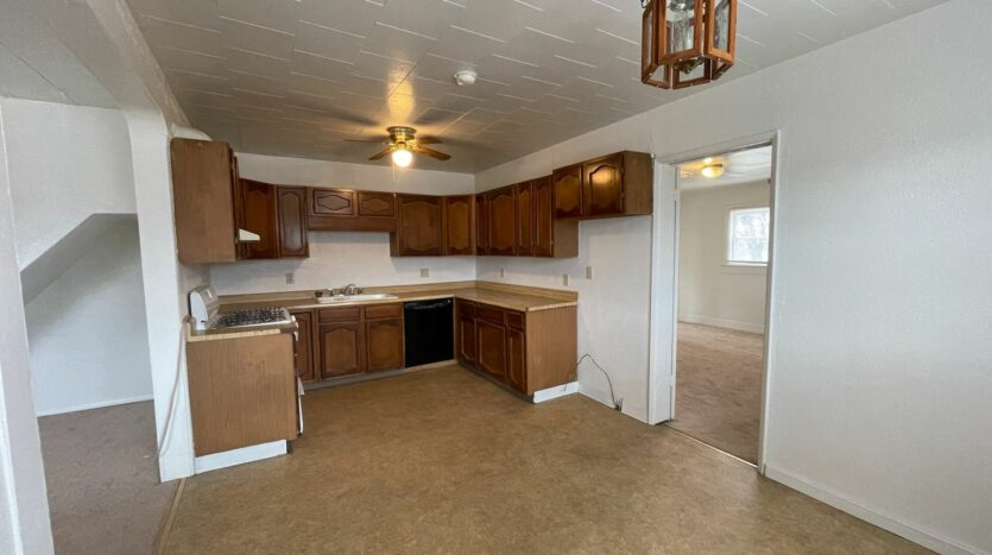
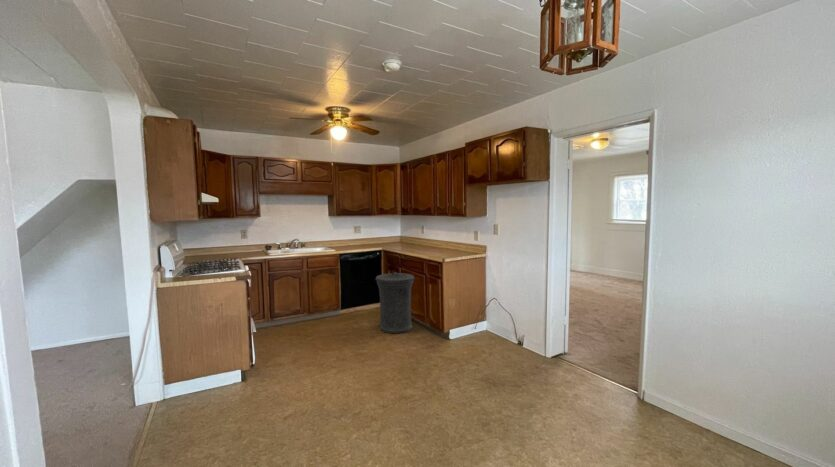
+ trash can [375,271,415,334]
